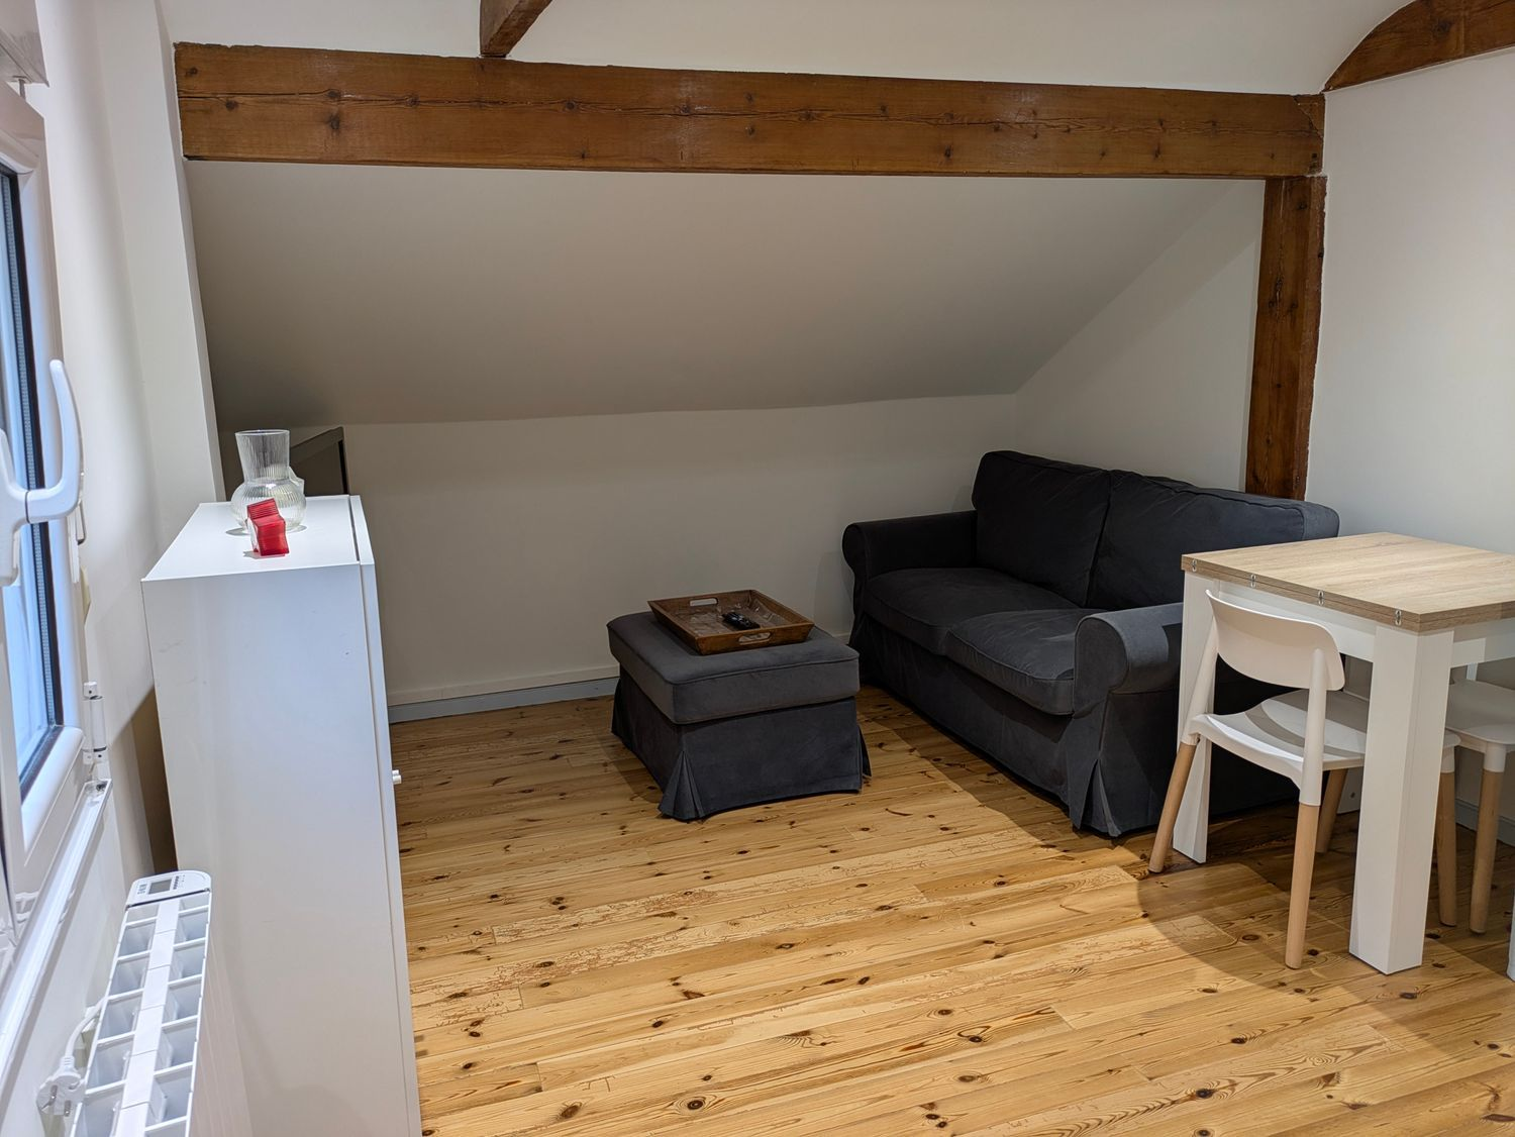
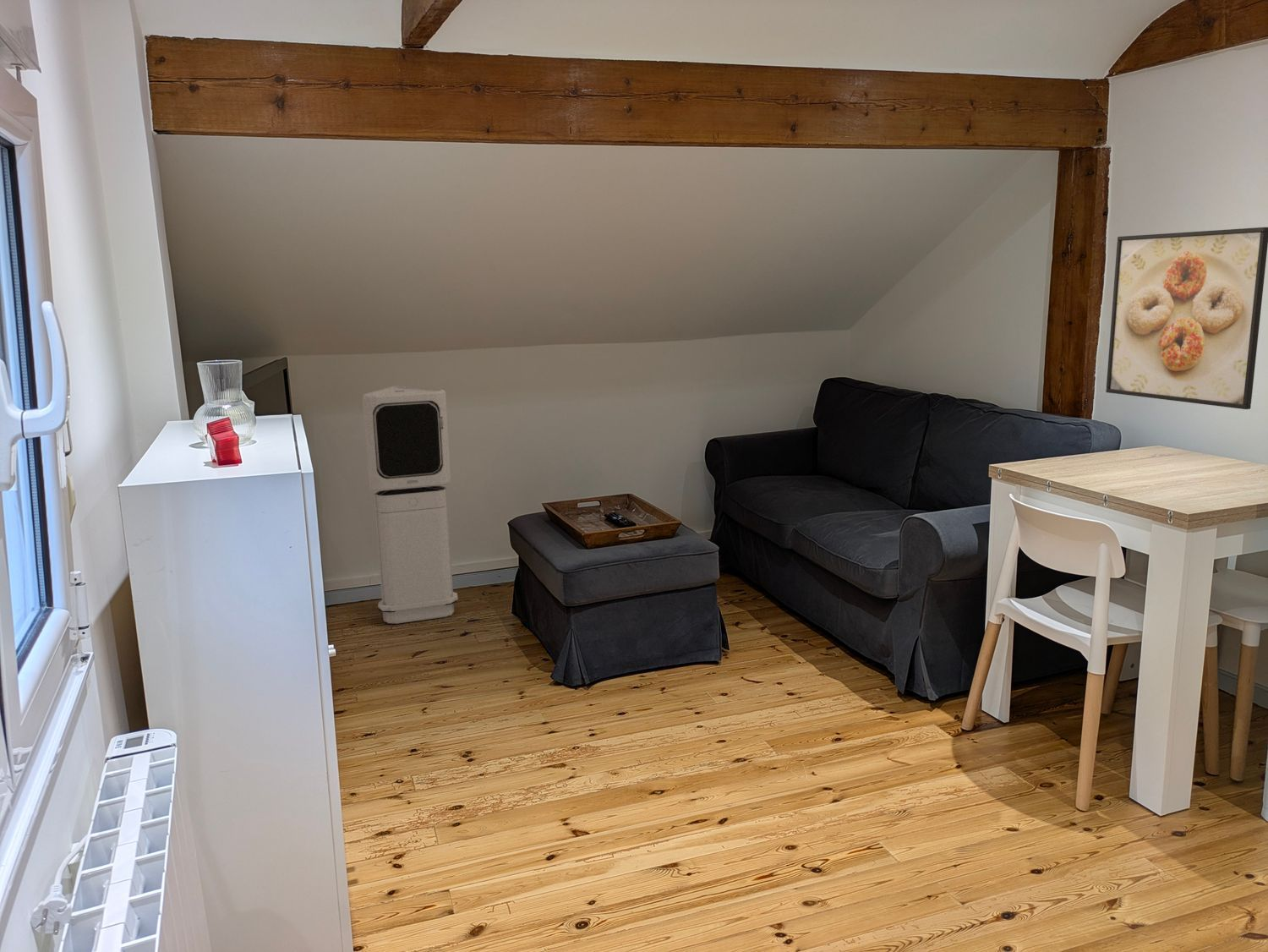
+ air purifier [362,385,459,624]
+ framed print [1105,227,1268,410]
